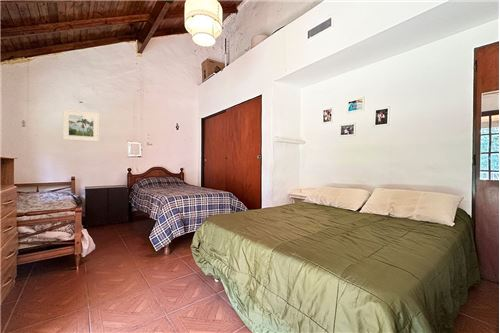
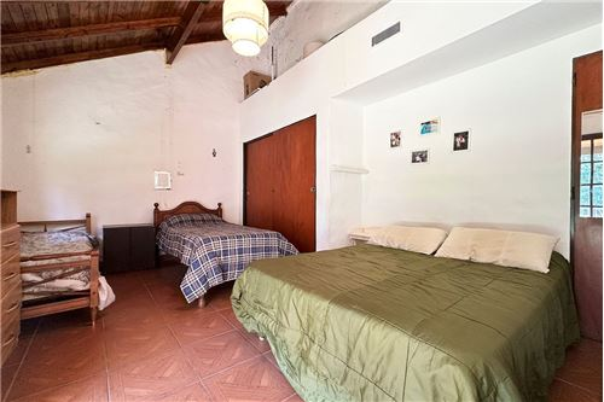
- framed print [62,108,100,143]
